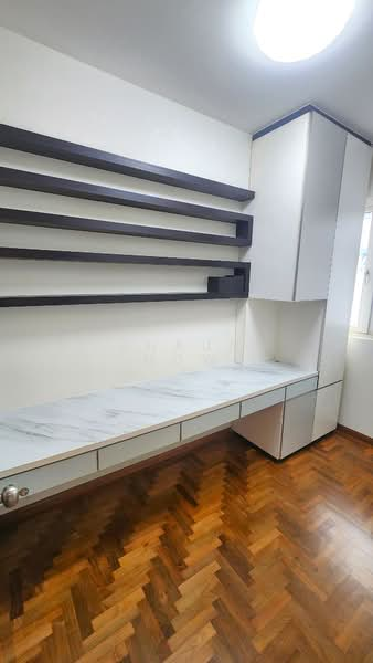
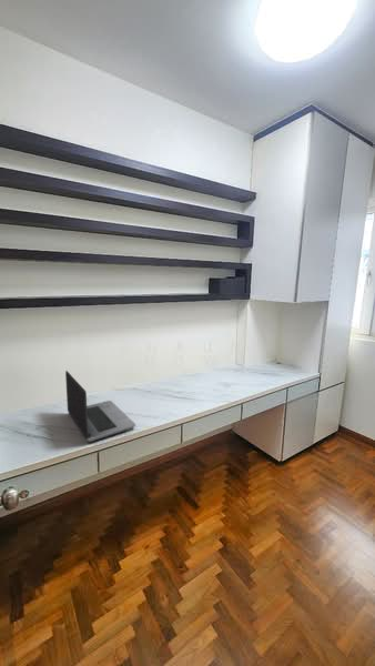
+ laptop computer [64,370,136,443]
